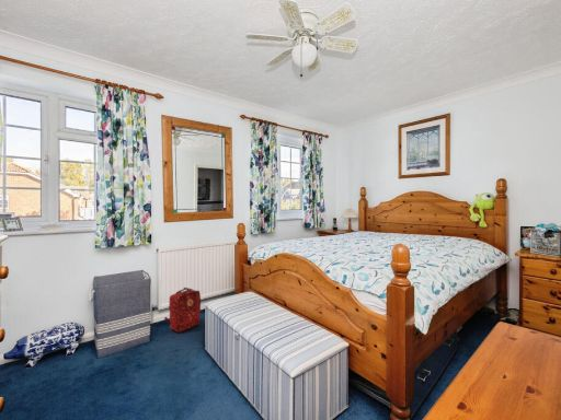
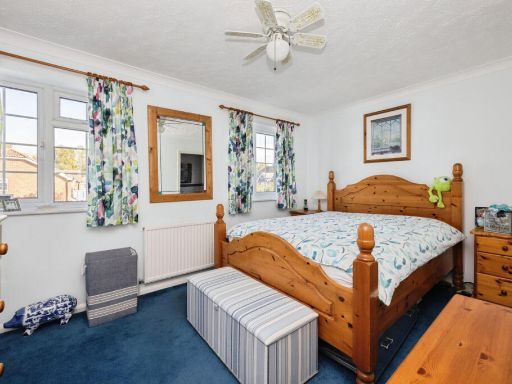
- backpack [163,287,202,334]
